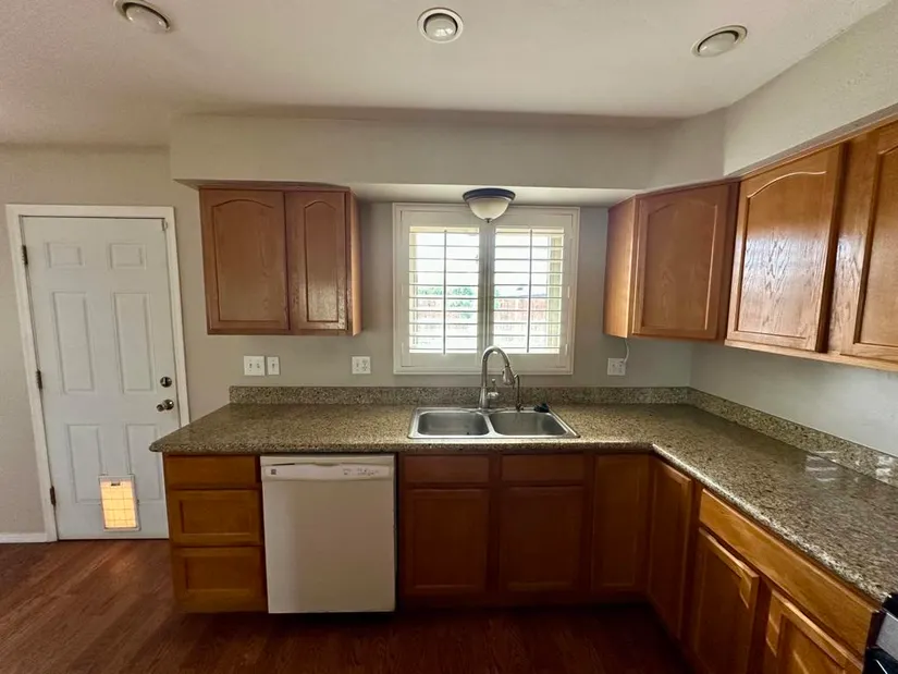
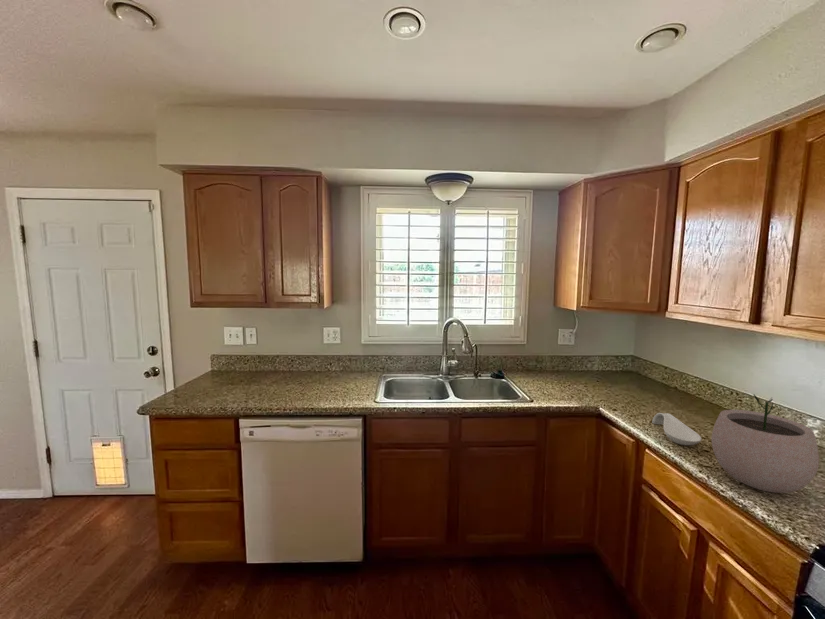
+ spoon rest [651,412,703,446]
+ plant pot [711,393,820,494]
